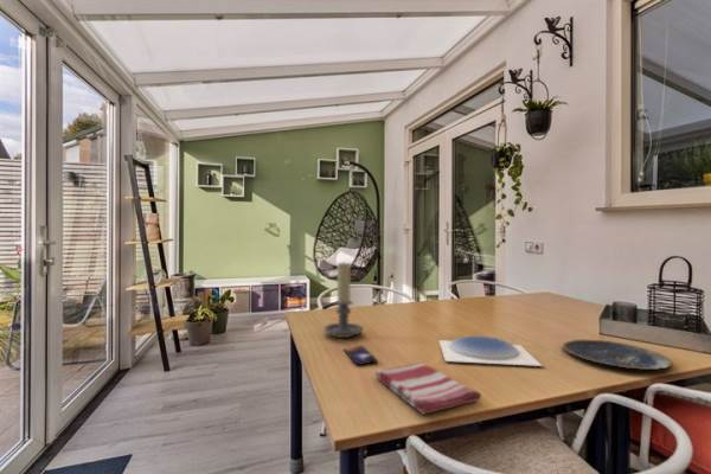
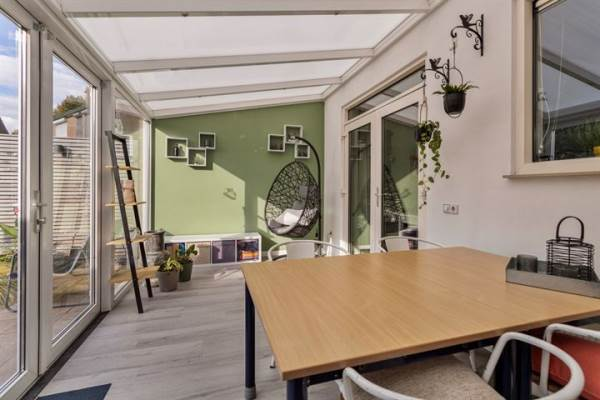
- candle holder [324,262,364,339]
- smartphone [342,345,379,366]
- plate [437,335,544,367]
- plate [562,339,673,371]
- dish towel [374,361,482,416]
